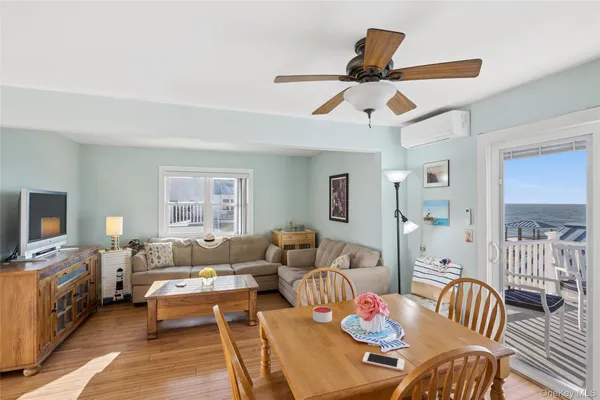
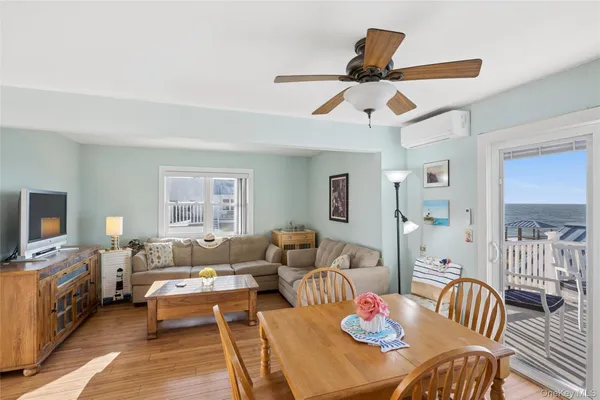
- candle [312,305,333,324]
- cell phone [362,351,405,372]
